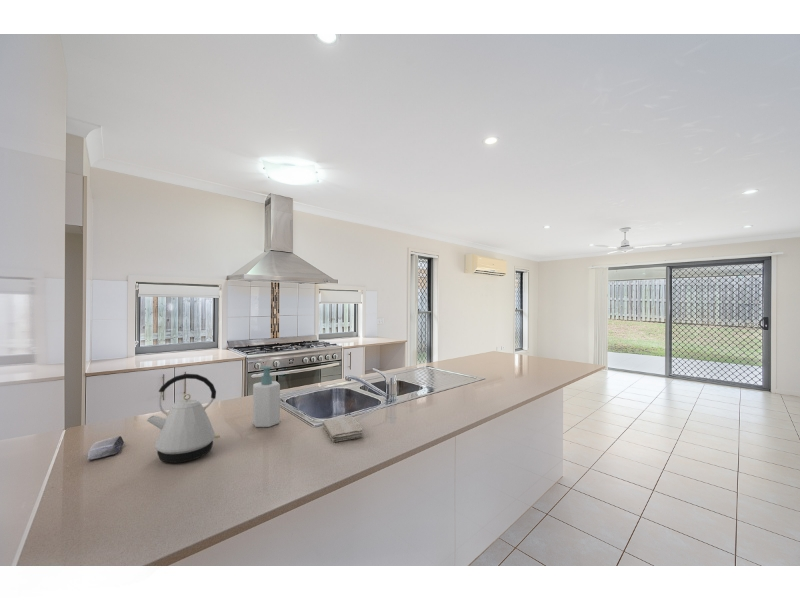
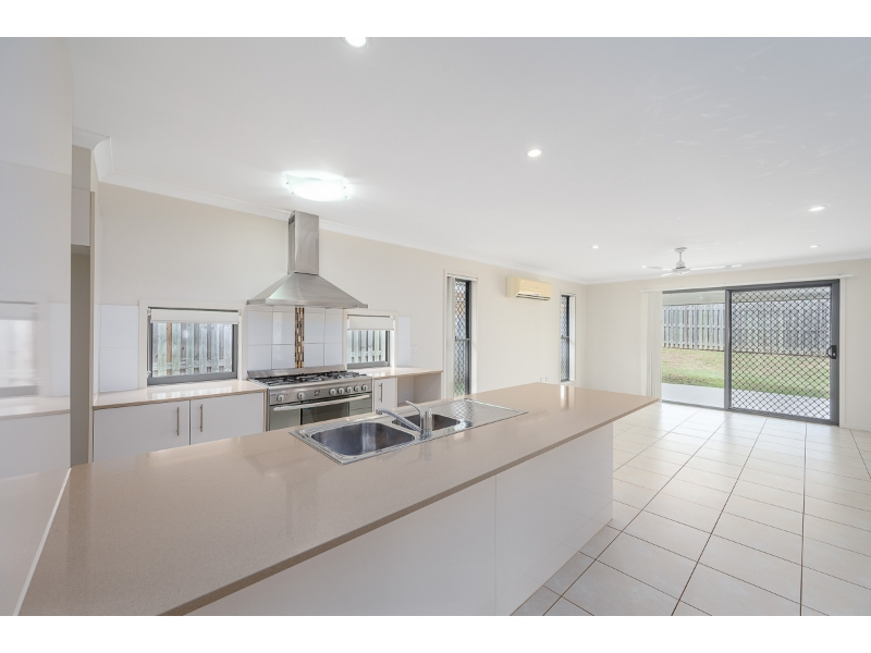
- soap bottle [252,365,281,428]
- sponge [87,435,125,461]
- washcloth [321,416,364,443]
- kettle [145,373,221,464]
